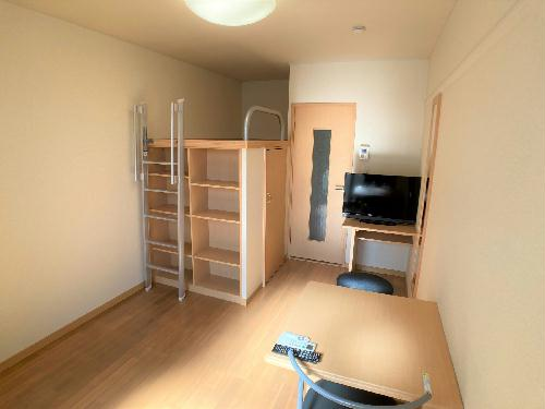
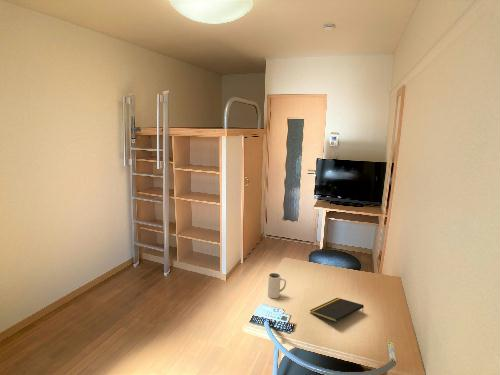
+ notepad [309,297,365,323]
+ mug [267,272,287,299]
